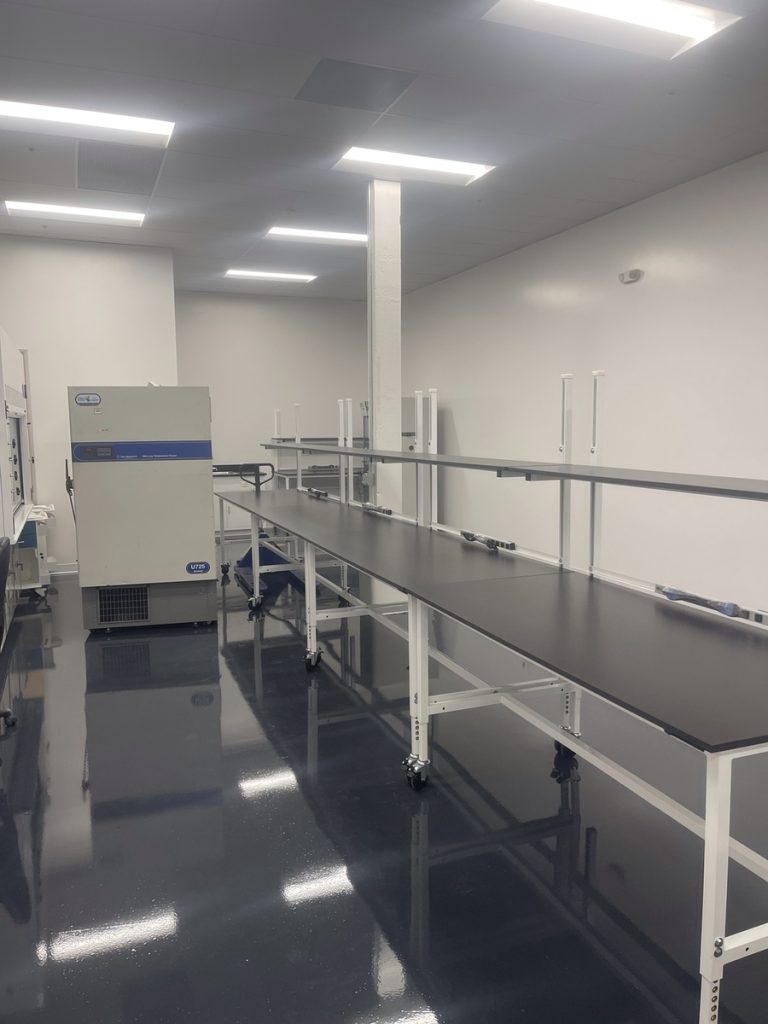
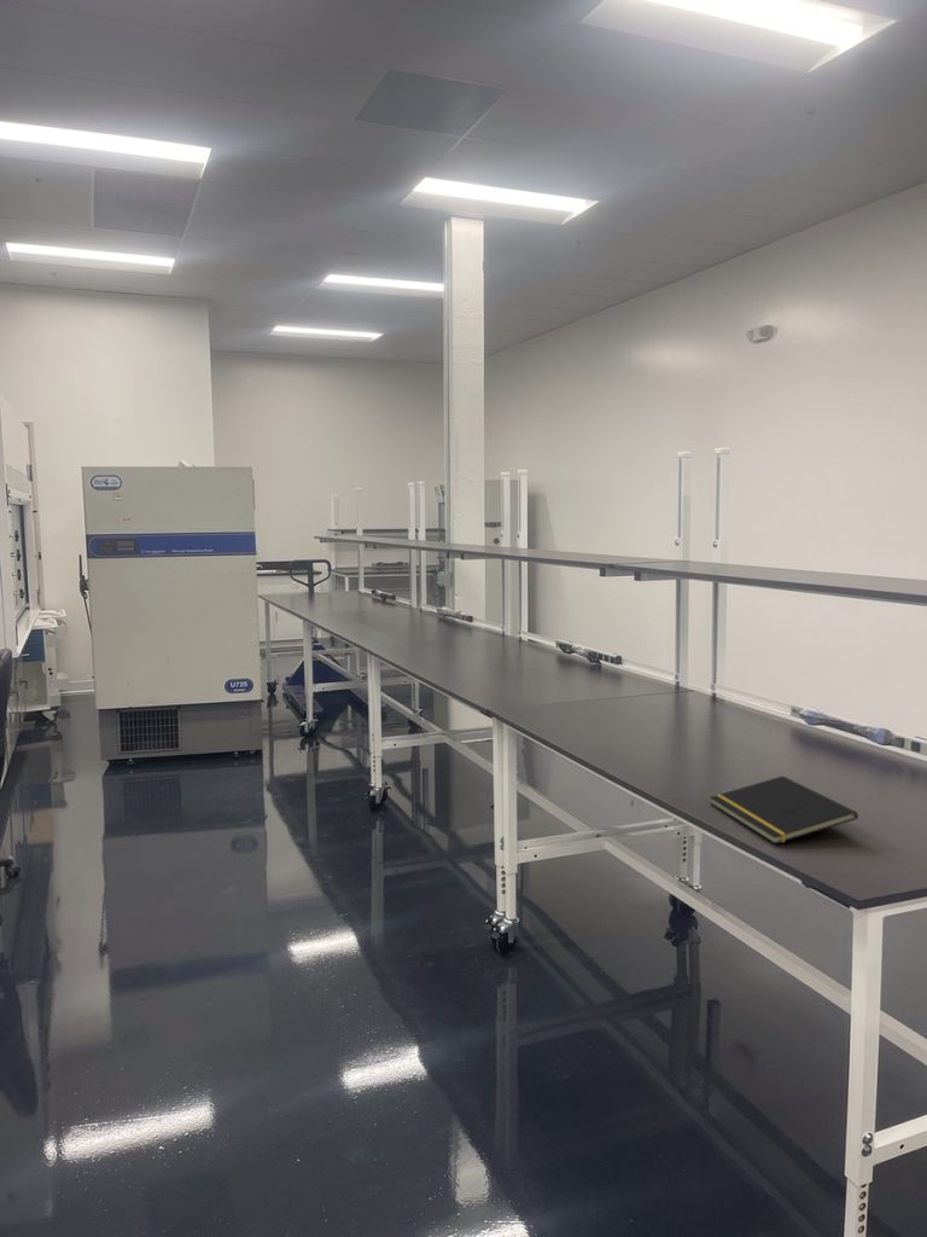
+ notepad [709,774,859,846]
